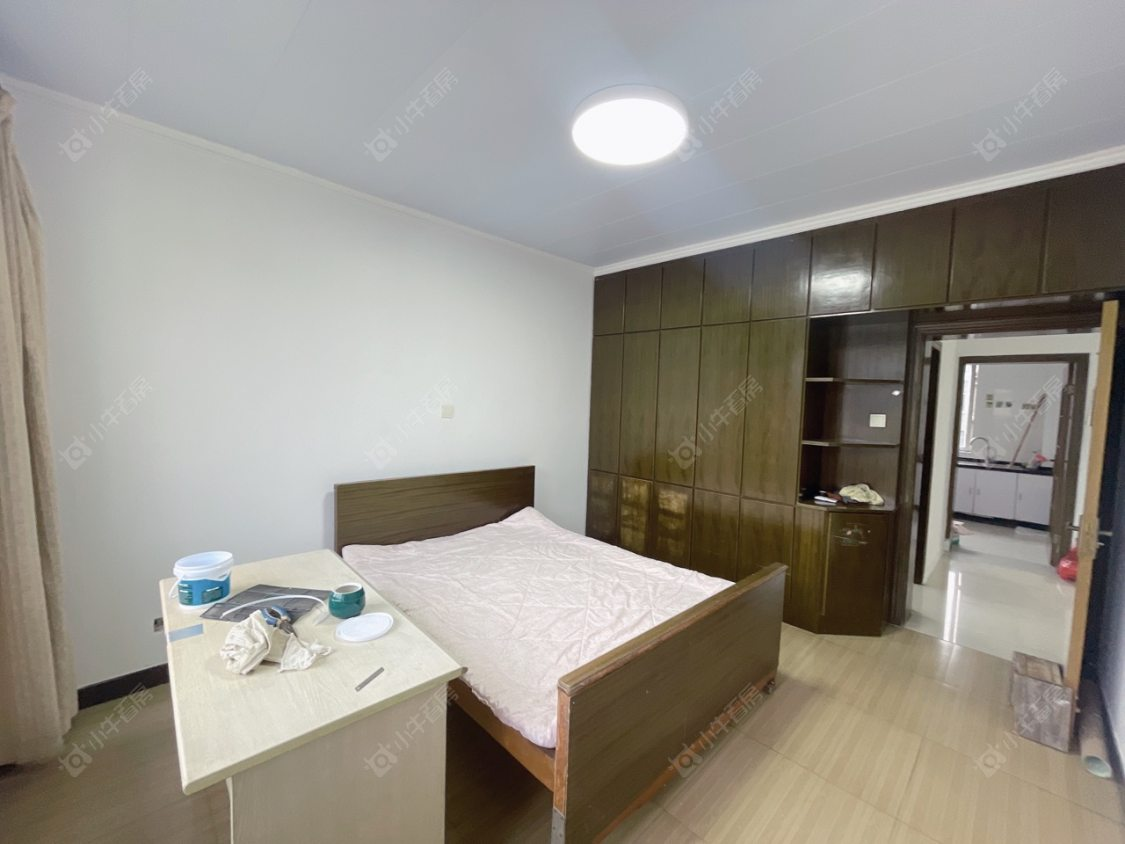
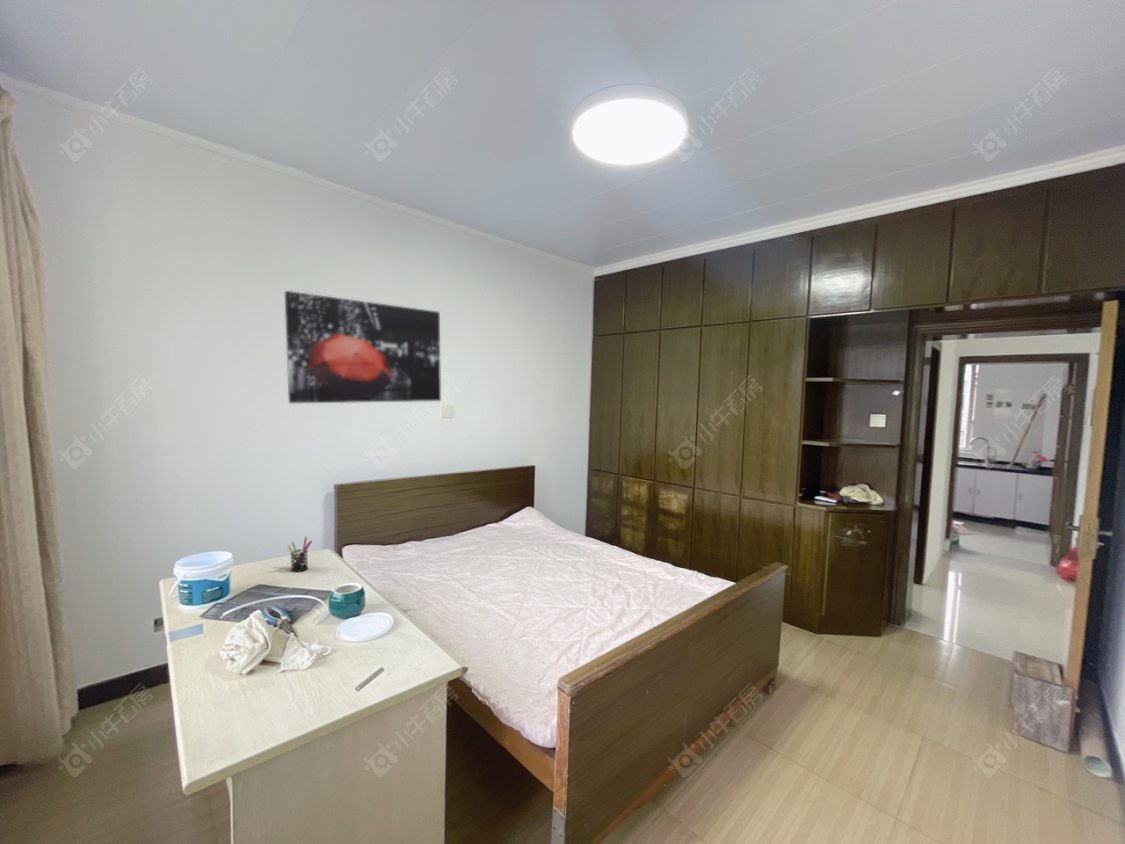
+ wall art [284,290,442,404]
+ pen holder [286,536,313,573]
